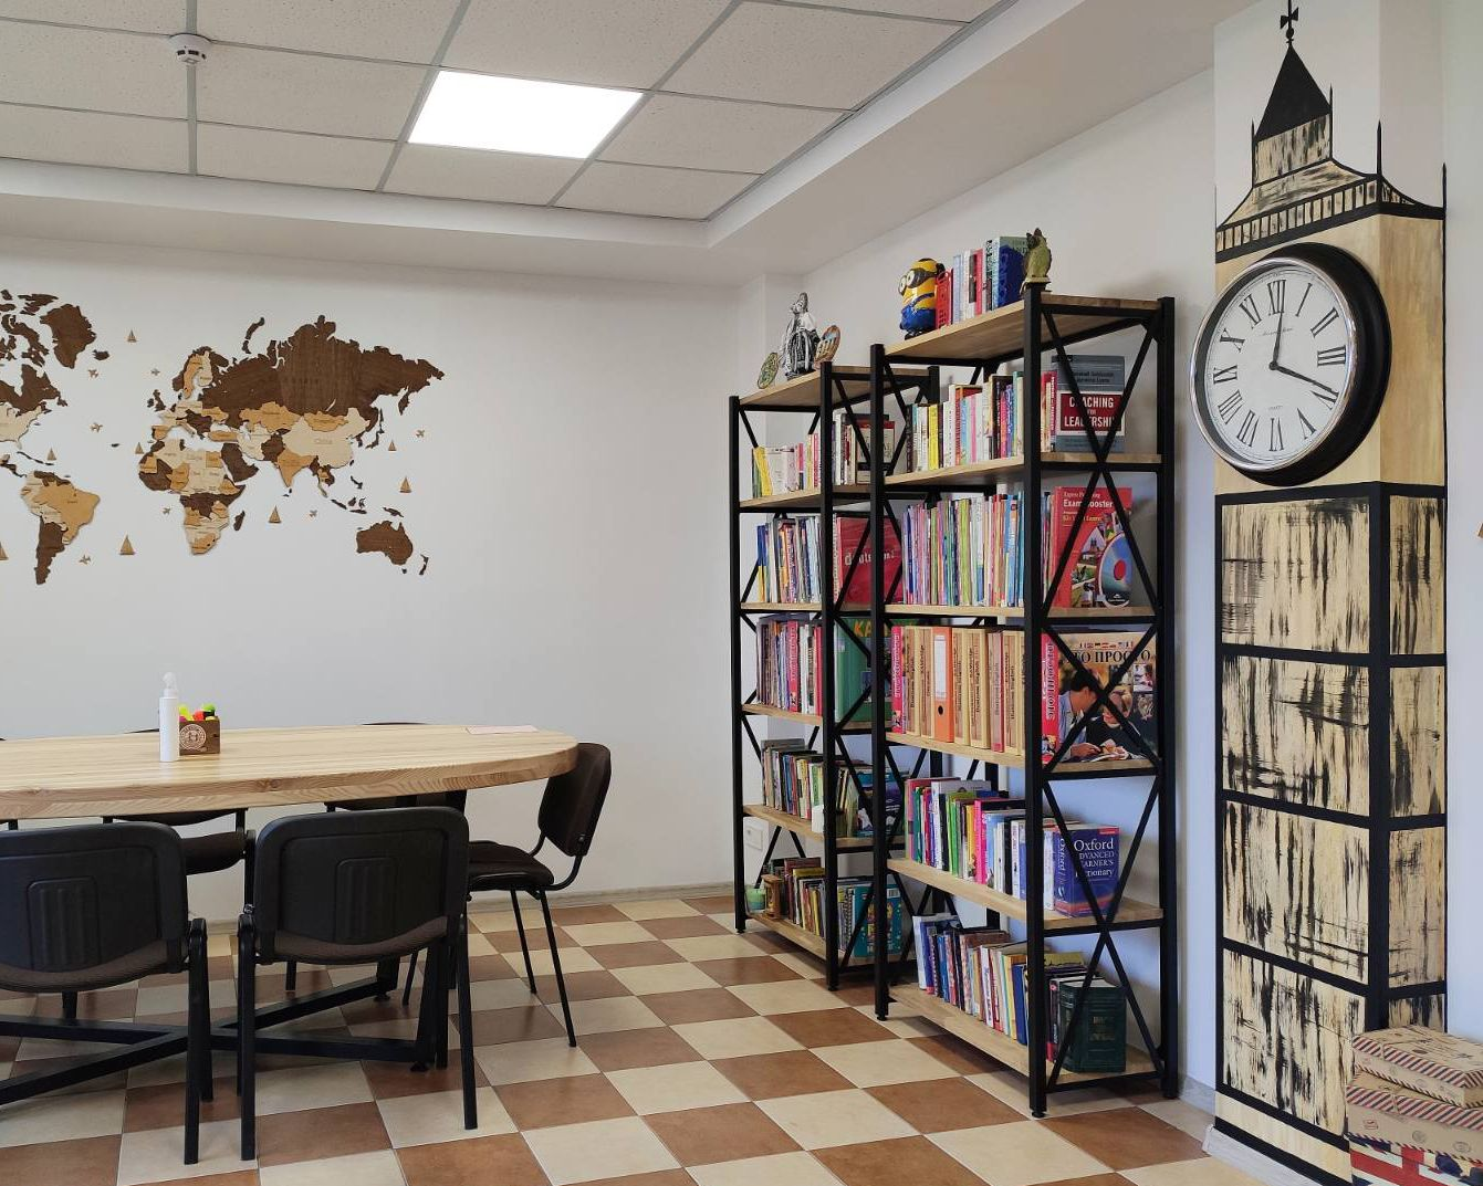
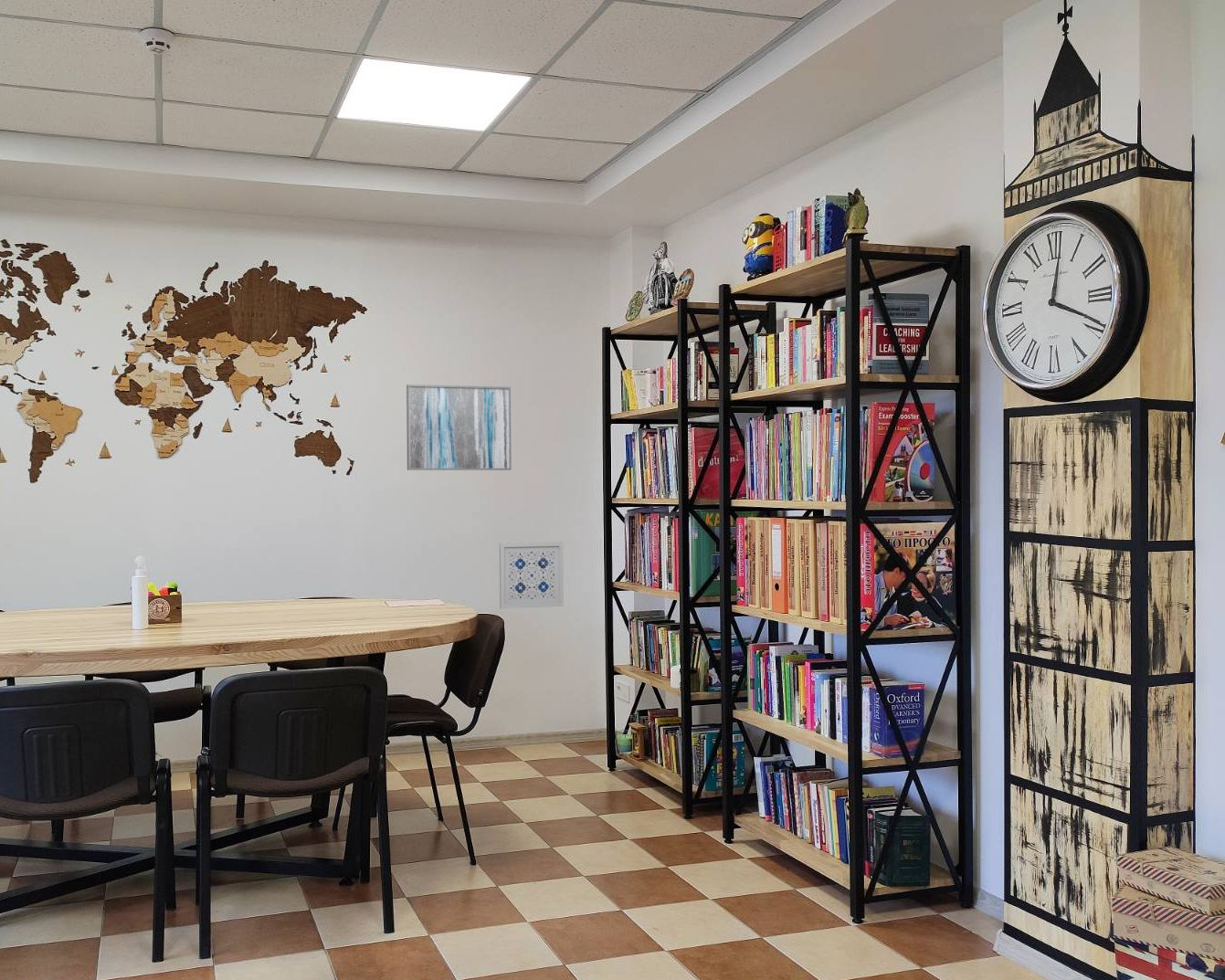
+ wall art [406,384,512,471]
+ wall art [499,541,565,609]
